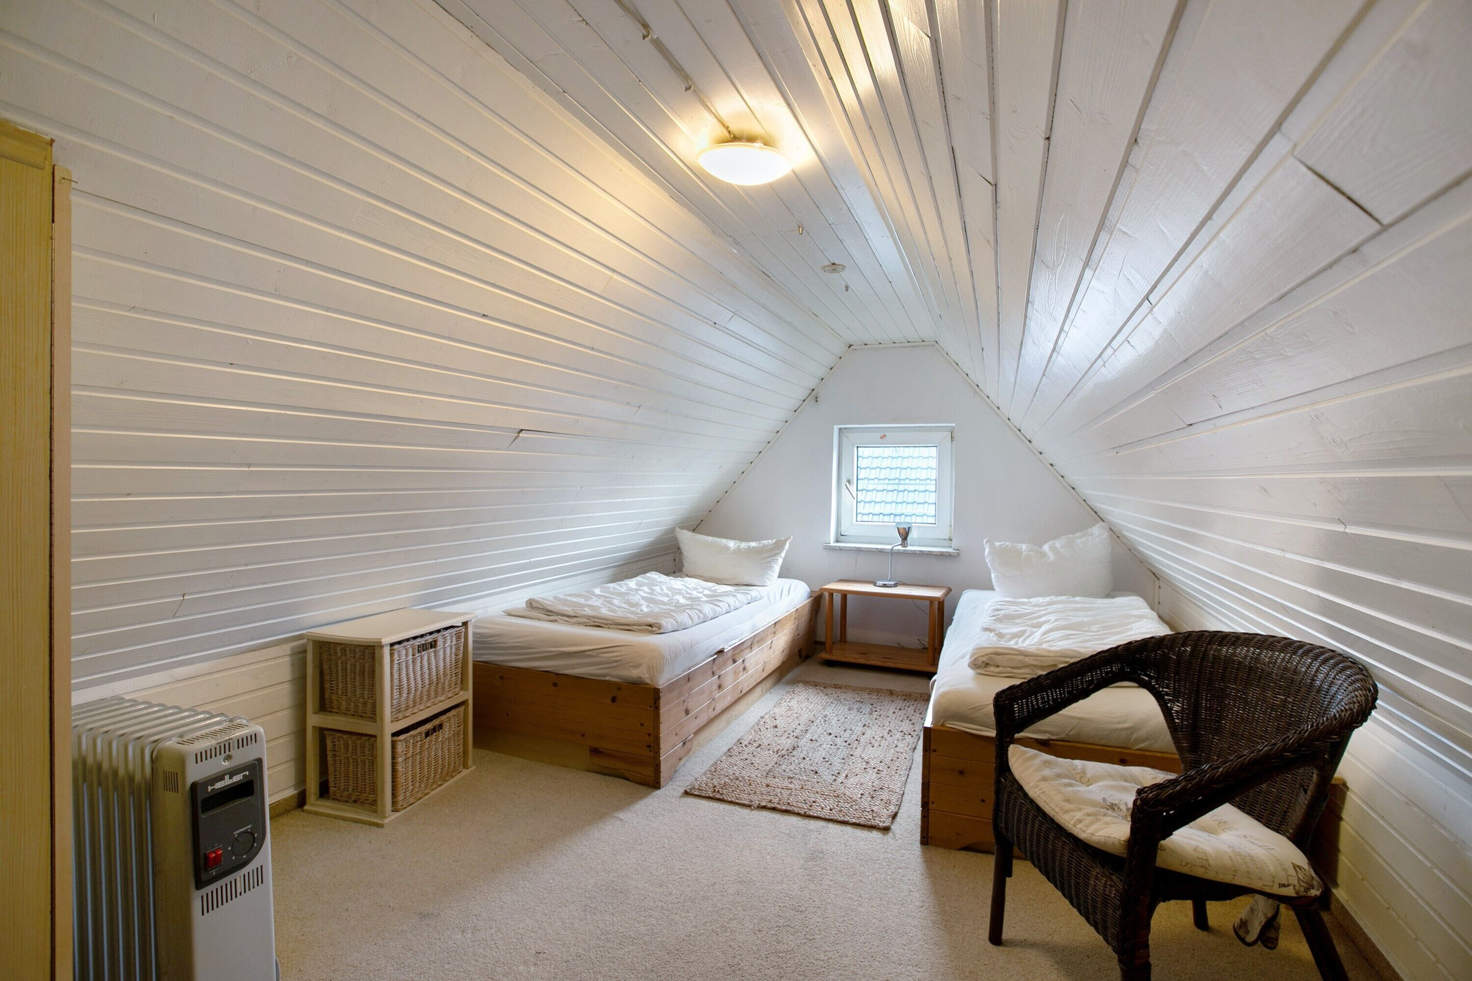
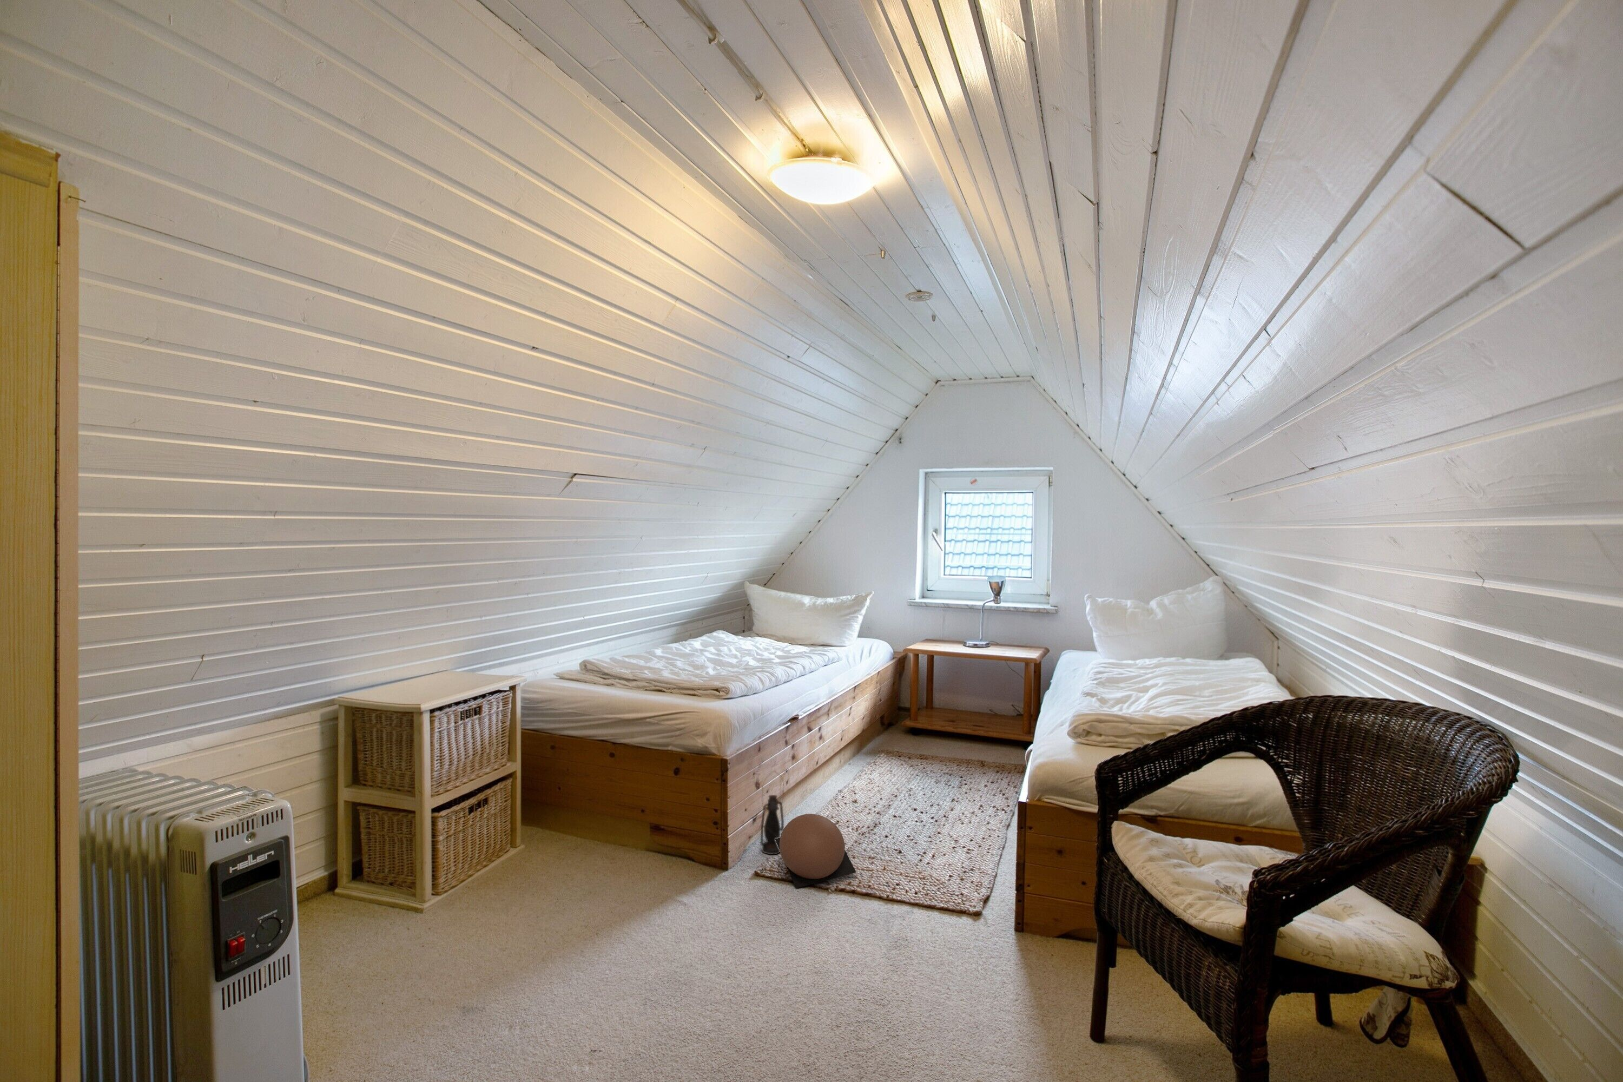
+ ball [775,813,857,889]
+ lantern [760,770,785,855]
